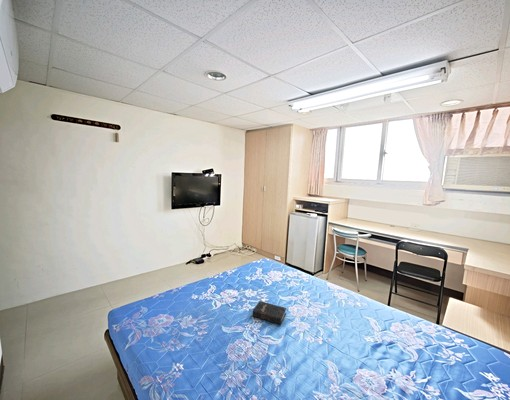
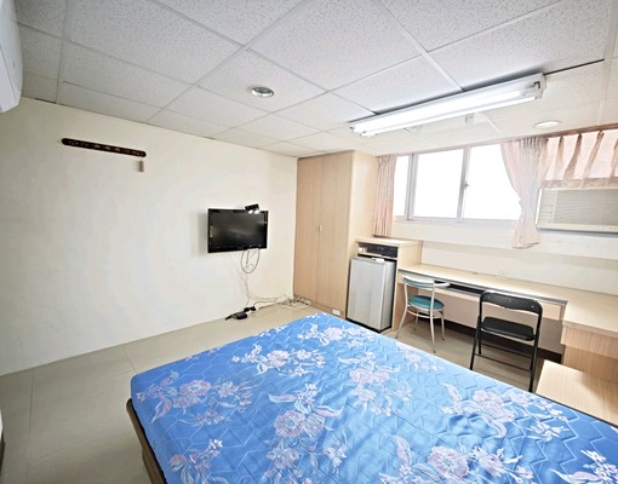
- hardback book [252,300,287,325]
